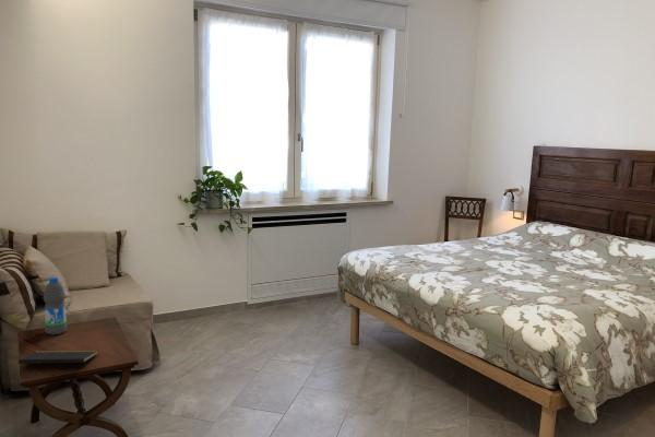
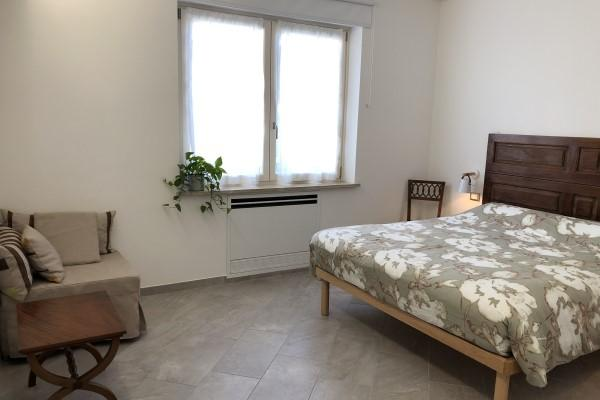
- water bottle [43,276,68,336]
- notepad [17,350,99,370]
